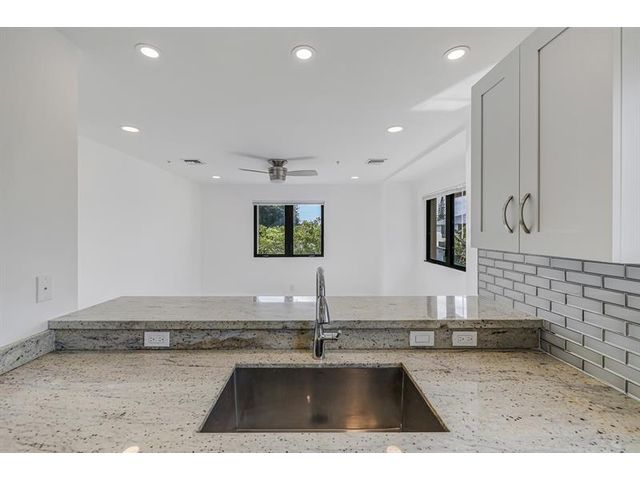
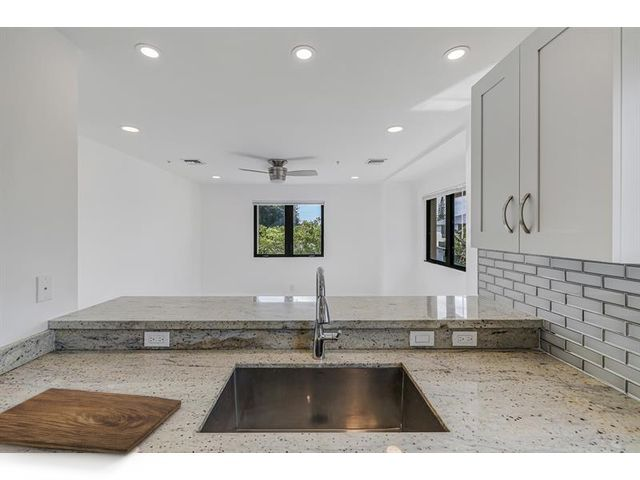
+ cutting board [0,387,182,455]
